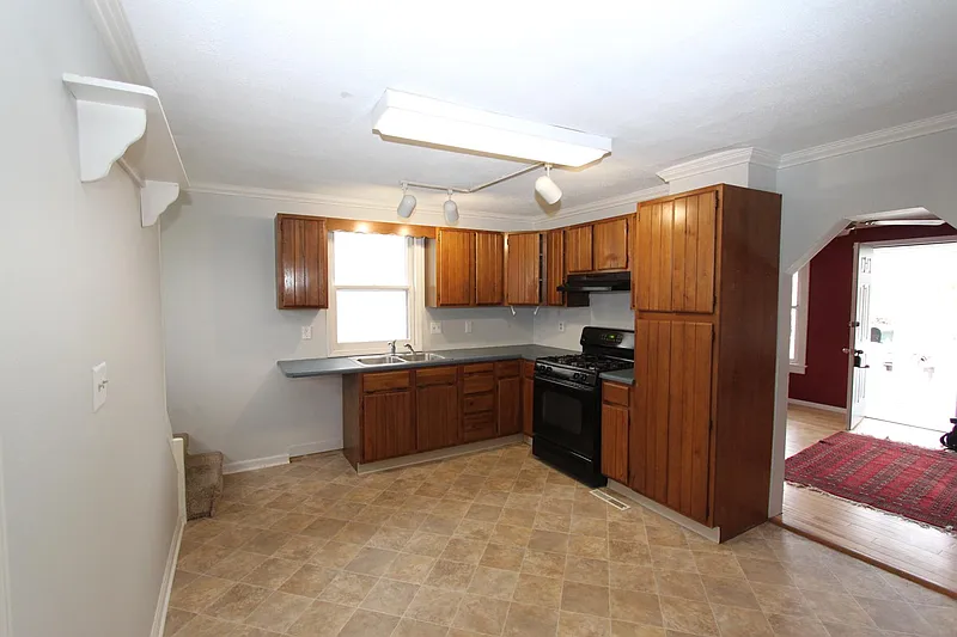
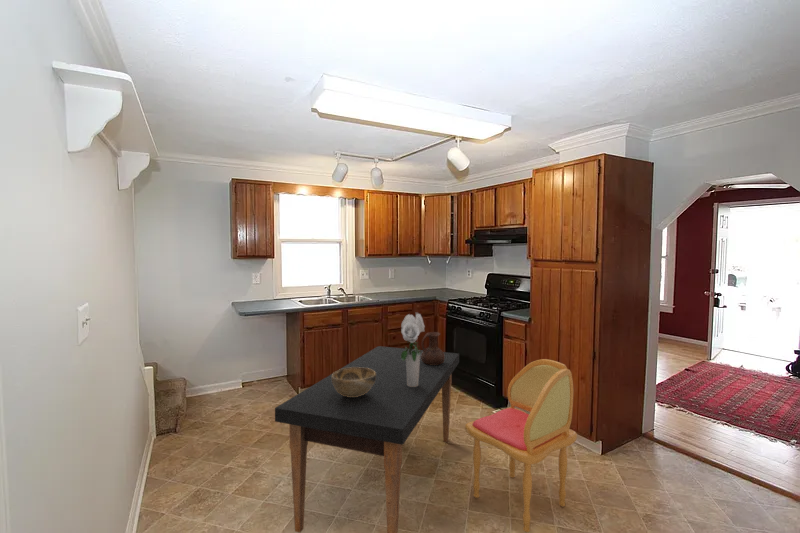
+ decorative bowl [332,367,376,397]
+ dining chair [464,358,578,533]
+ ceramic pitcher [421,331,444,365]
+ bouquet [400,312,426,387]
+ dining table [274,345,460,533]
